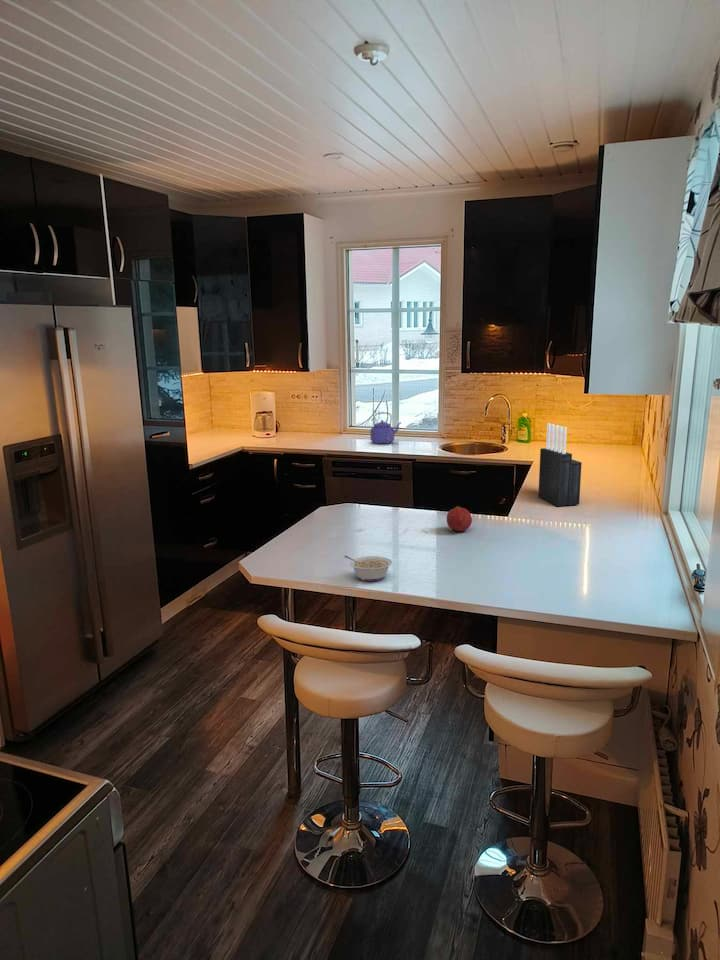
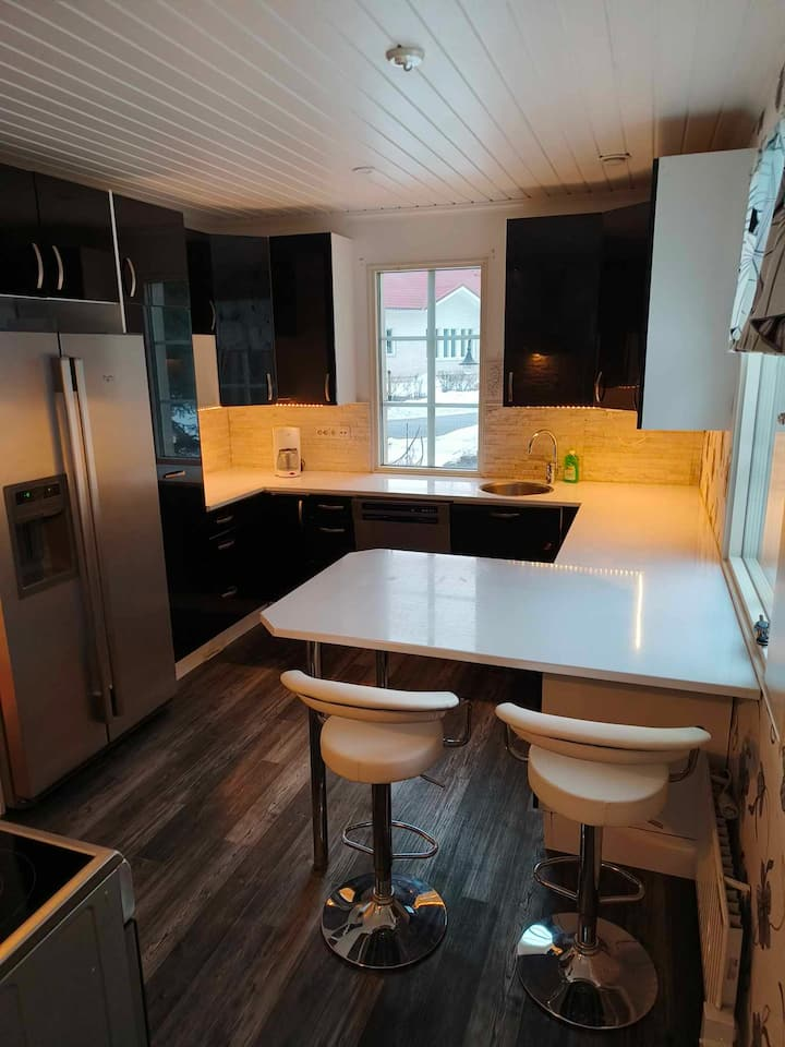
- knife block [538,422,583,507]
- kettle [369,411,402,445]
- legume [343,555,393,582]
- fruit [446,505,473,533]
